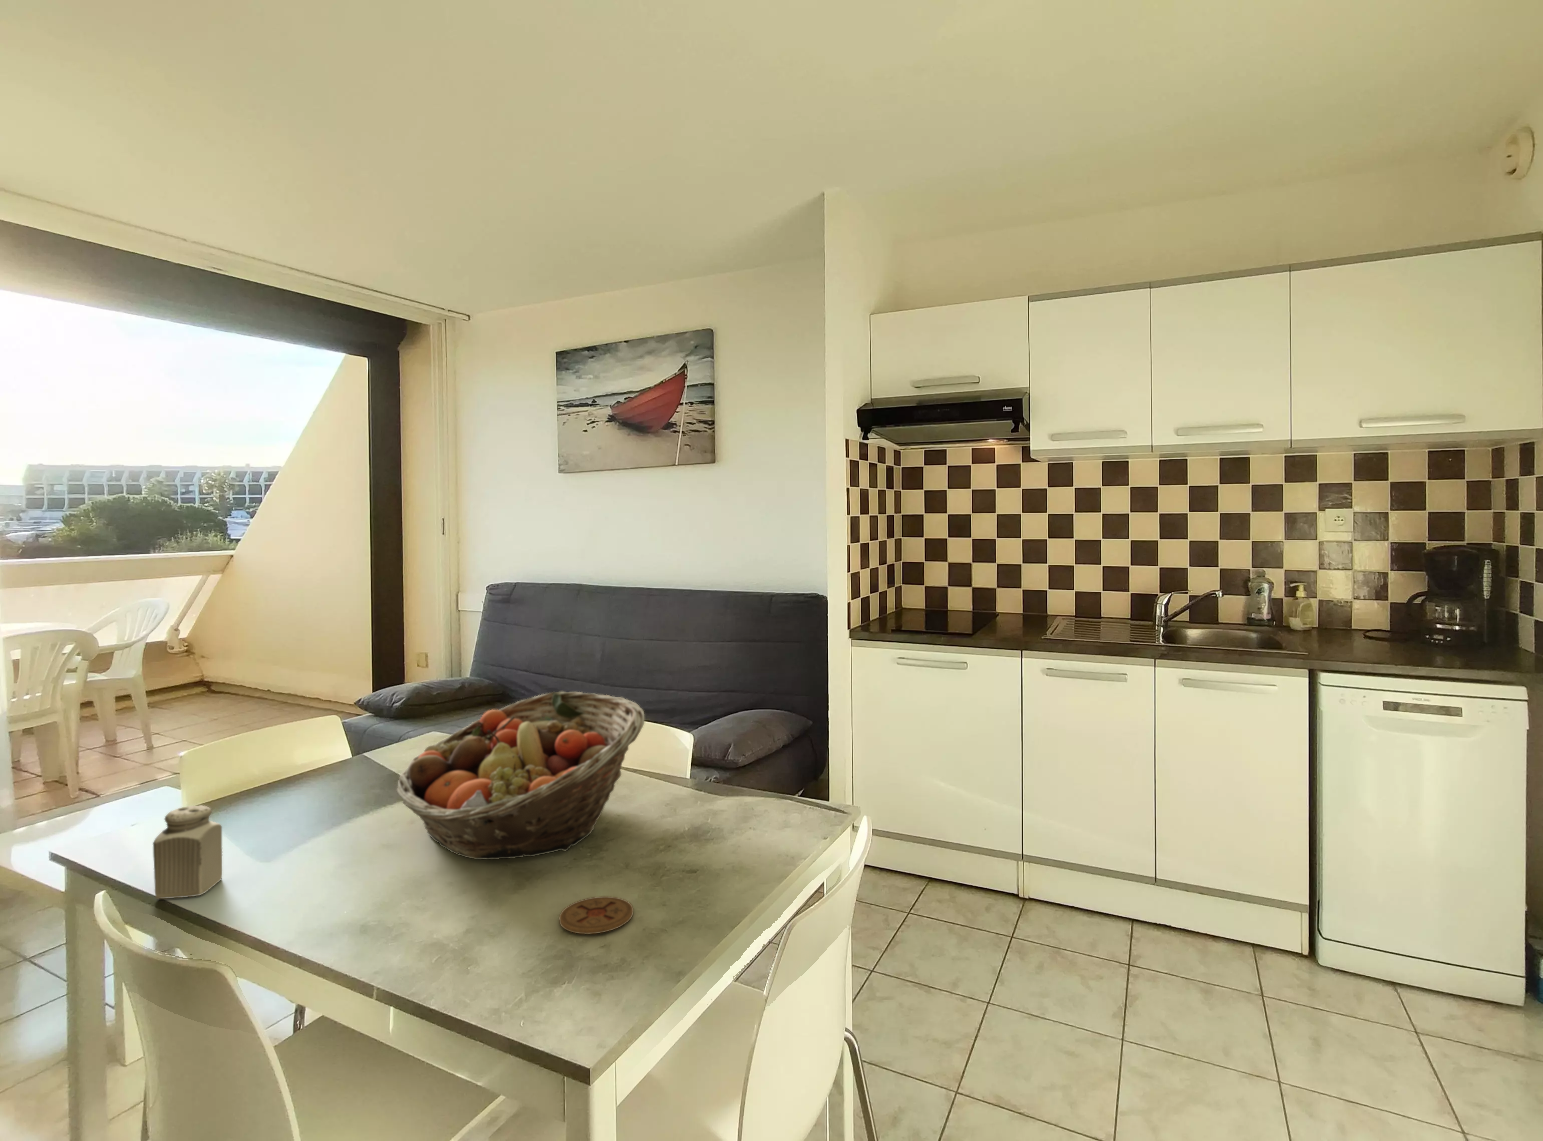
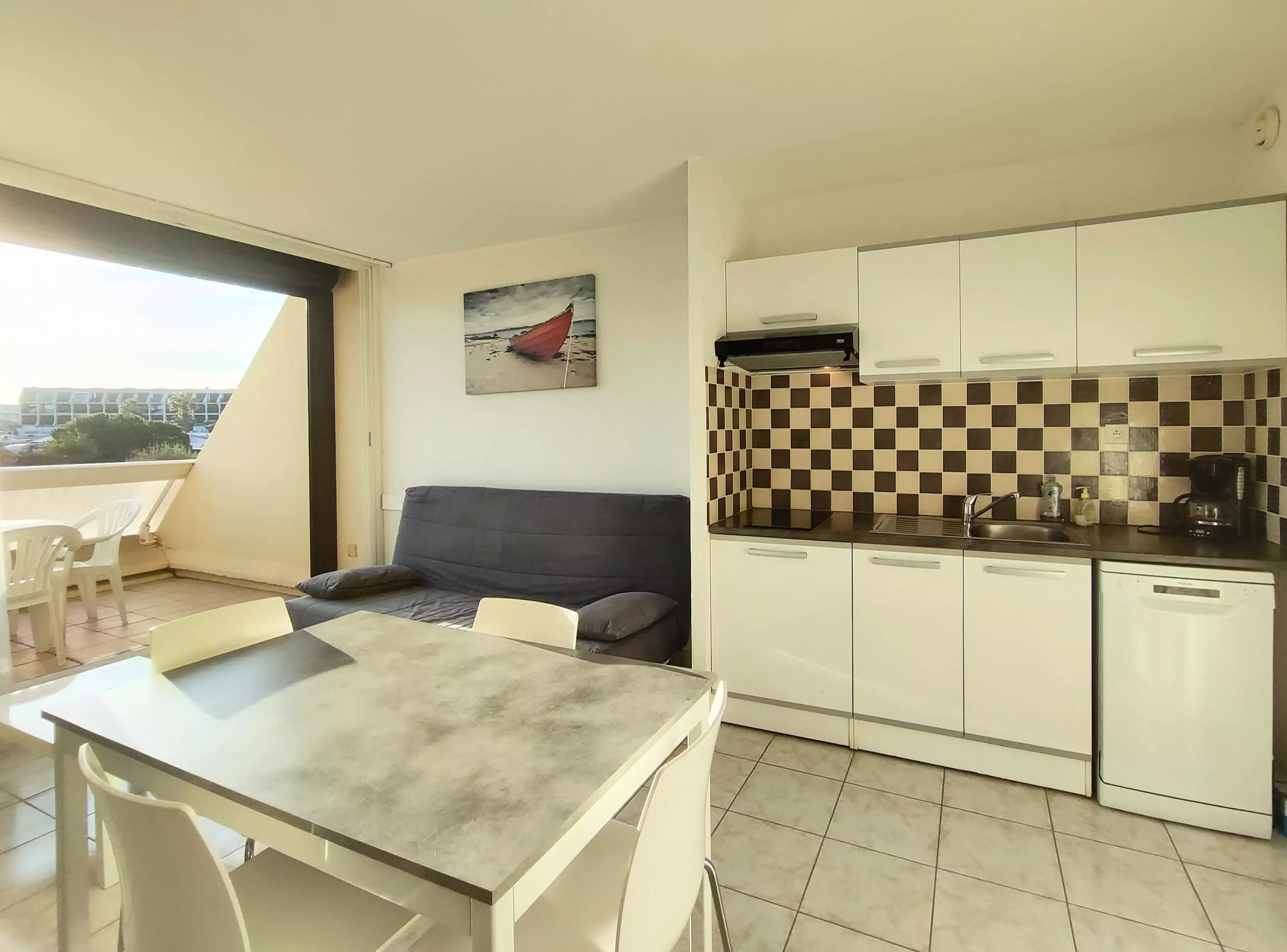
- salt shaker [152,805,223,899]
- coaster [559,895,634,935]
- fruit basket [396,690,645,861]
